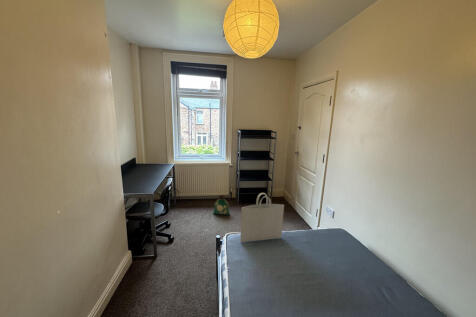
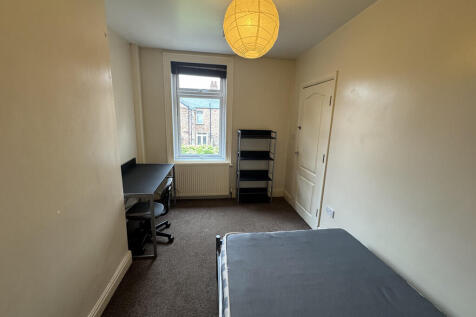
- bag [212,195,231,216]
- tote bag [239,192,285,243]
